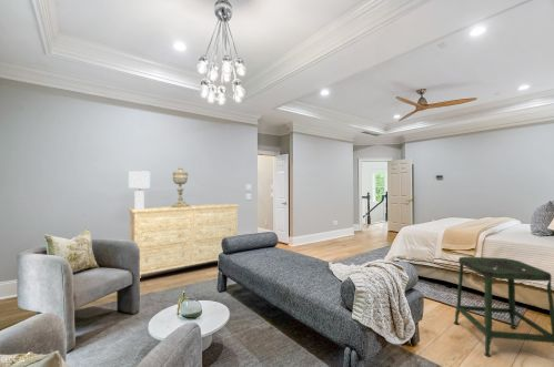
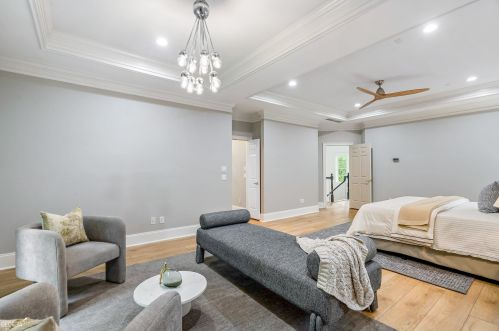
- stool [453,256,554,358]
- decorative urn [171,165,190,207]
- lamp [128,170,151,210]
- dresser [127,202,241,275]
